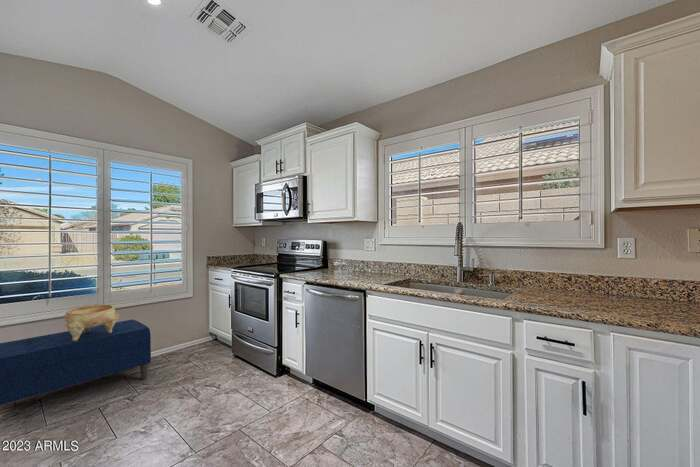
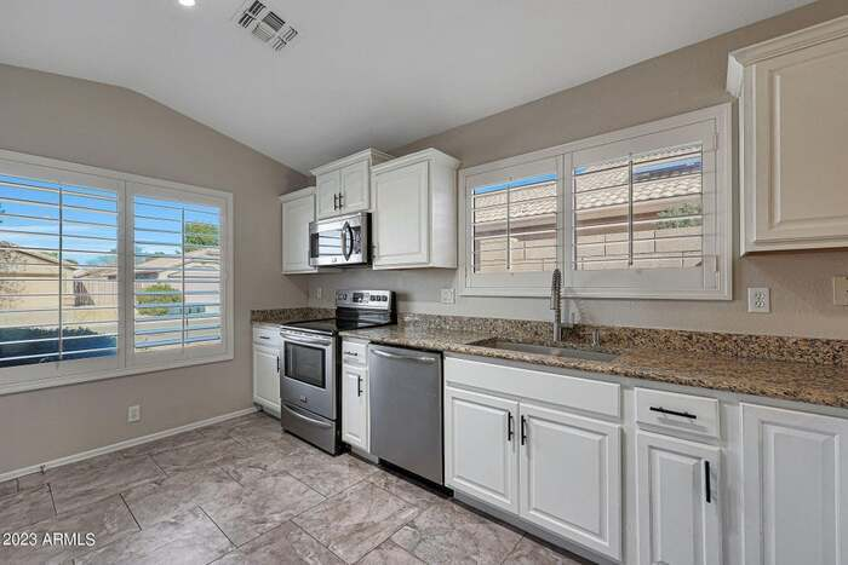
- decorative bowl [64,304,120,341]
- bench [0,319,152,406]
